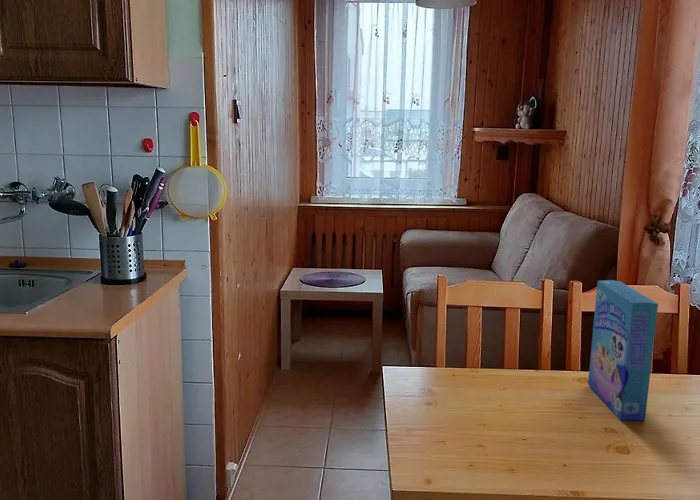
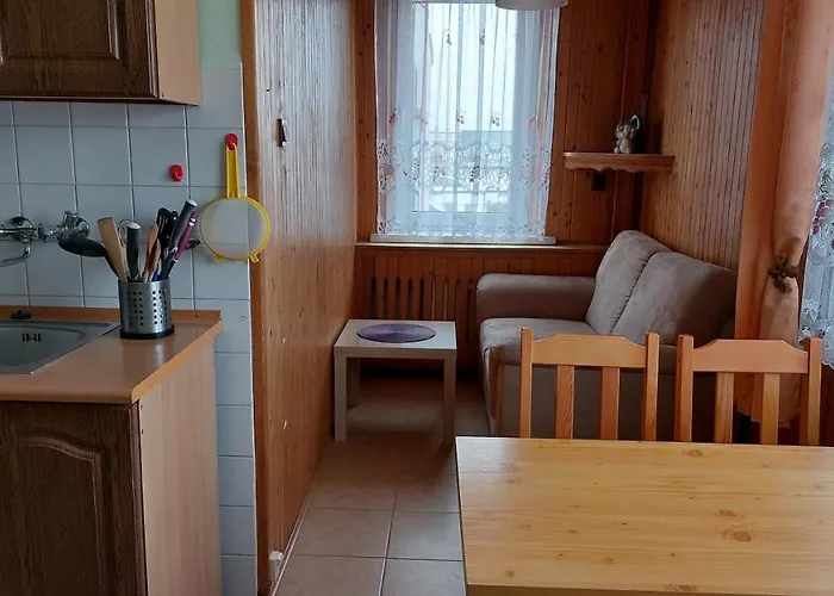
- cereal box [587,279,659,422]
